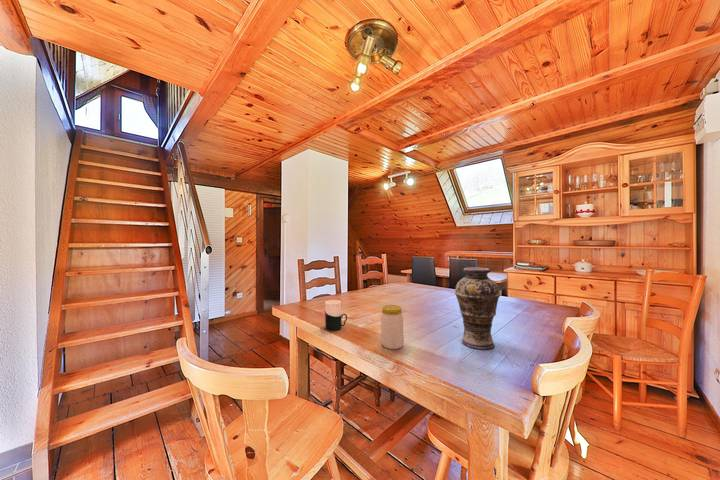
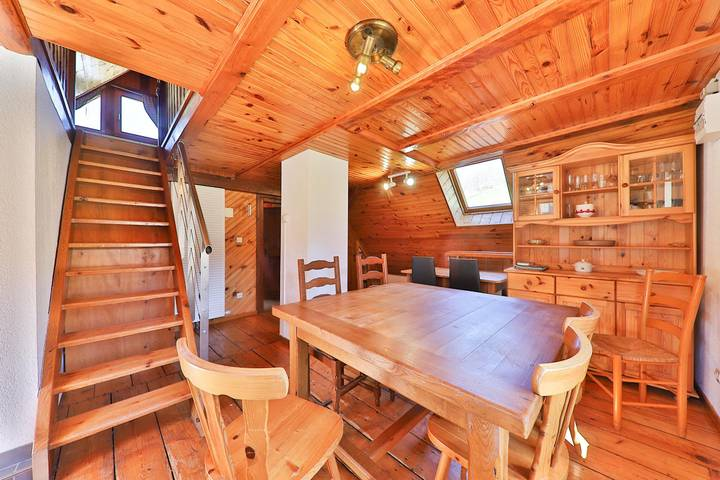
- vase [454,266,501,351]
- jar [380,304,405,350]
- cup [324,299,348,332]
